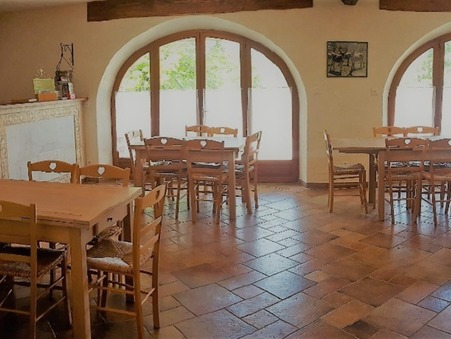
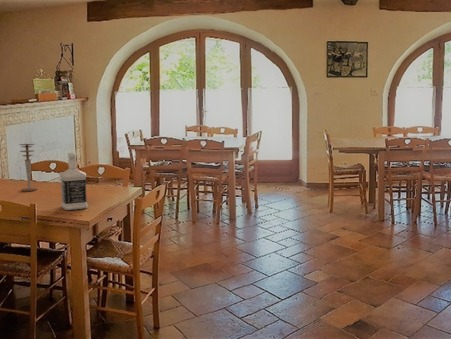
+ bottle [59,152,89,211]
+ candlestick [18,143,38,192]
